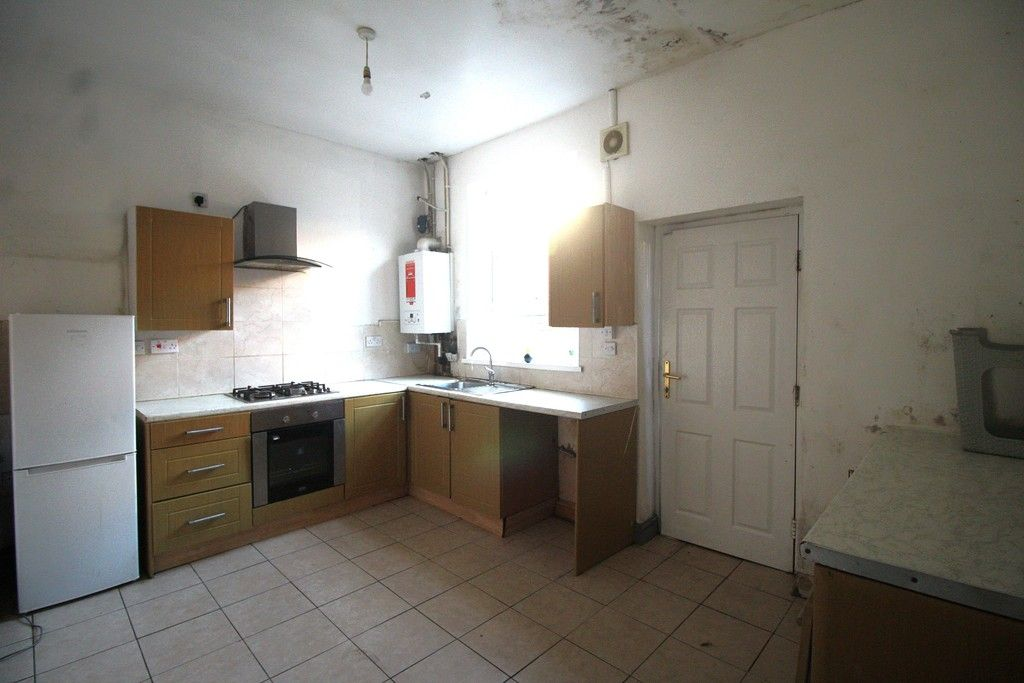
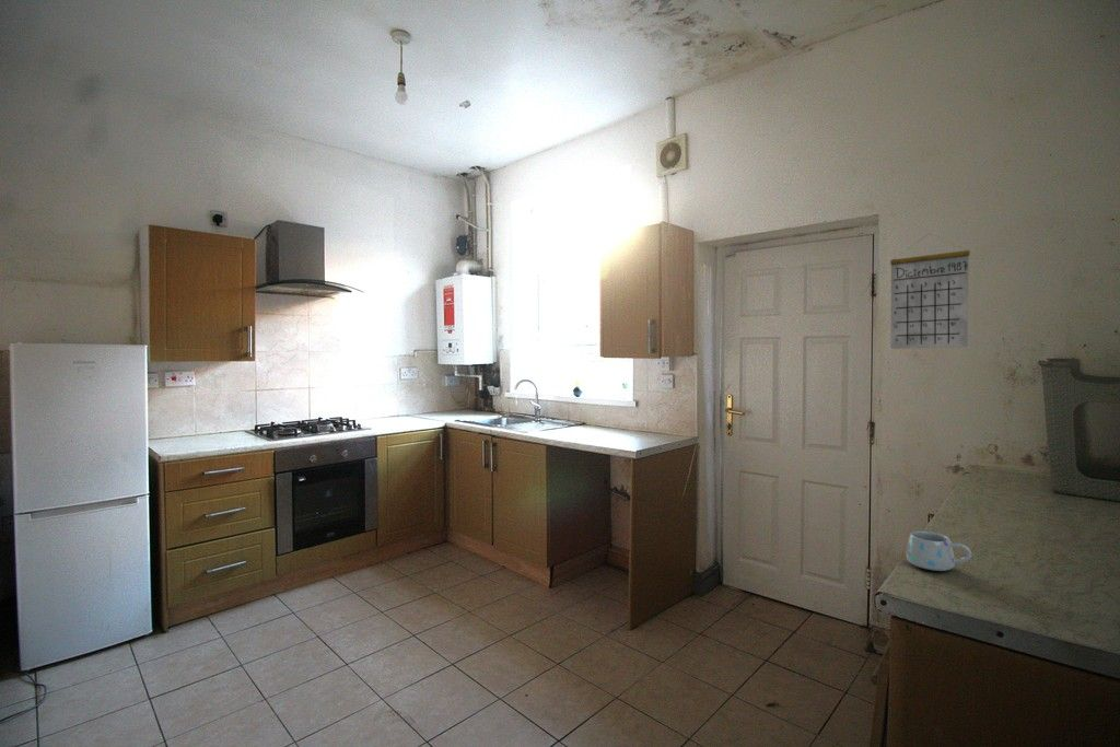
+ mug [906,530,972,572]
+ calendar [889,233,971,350]
